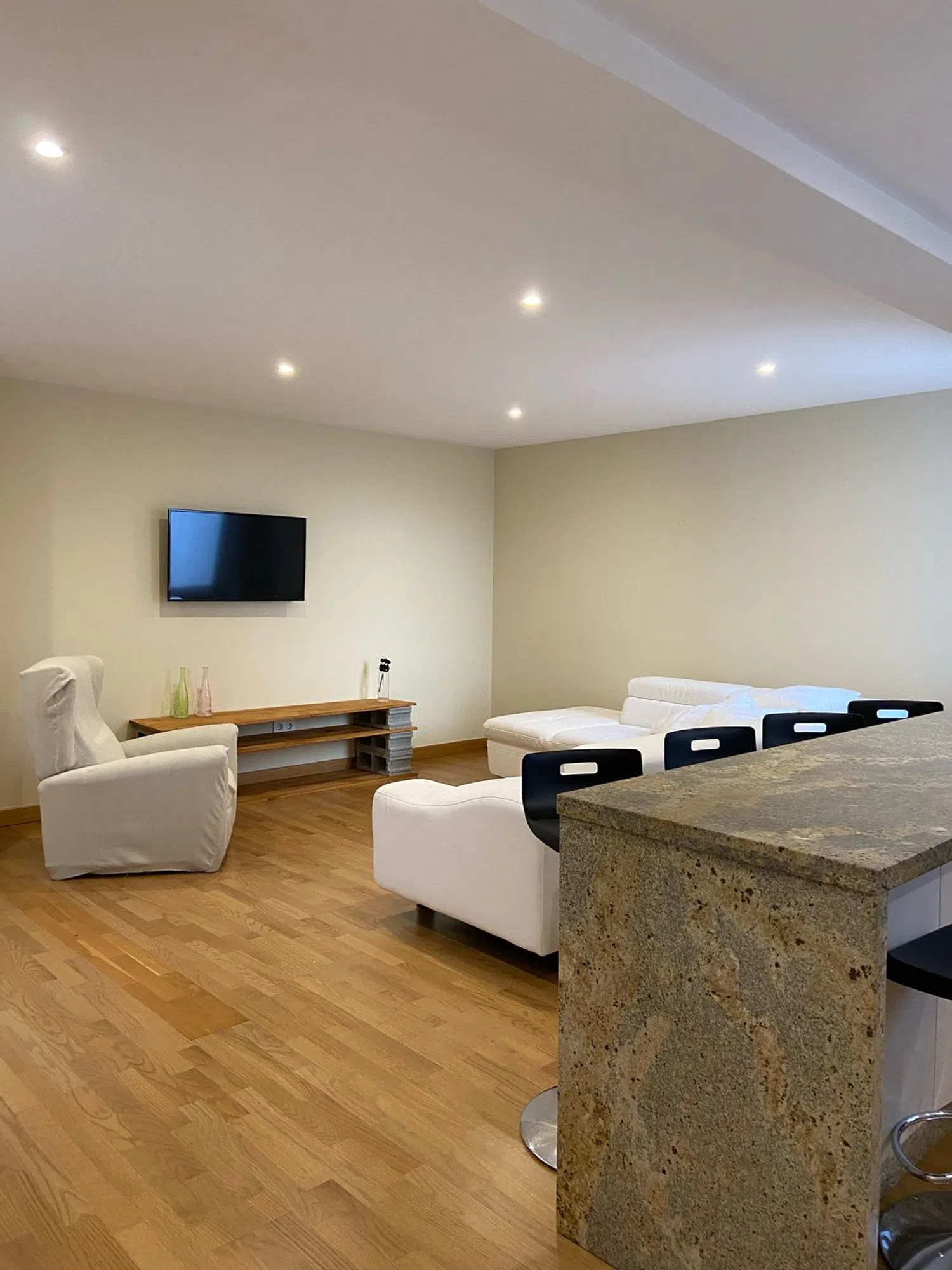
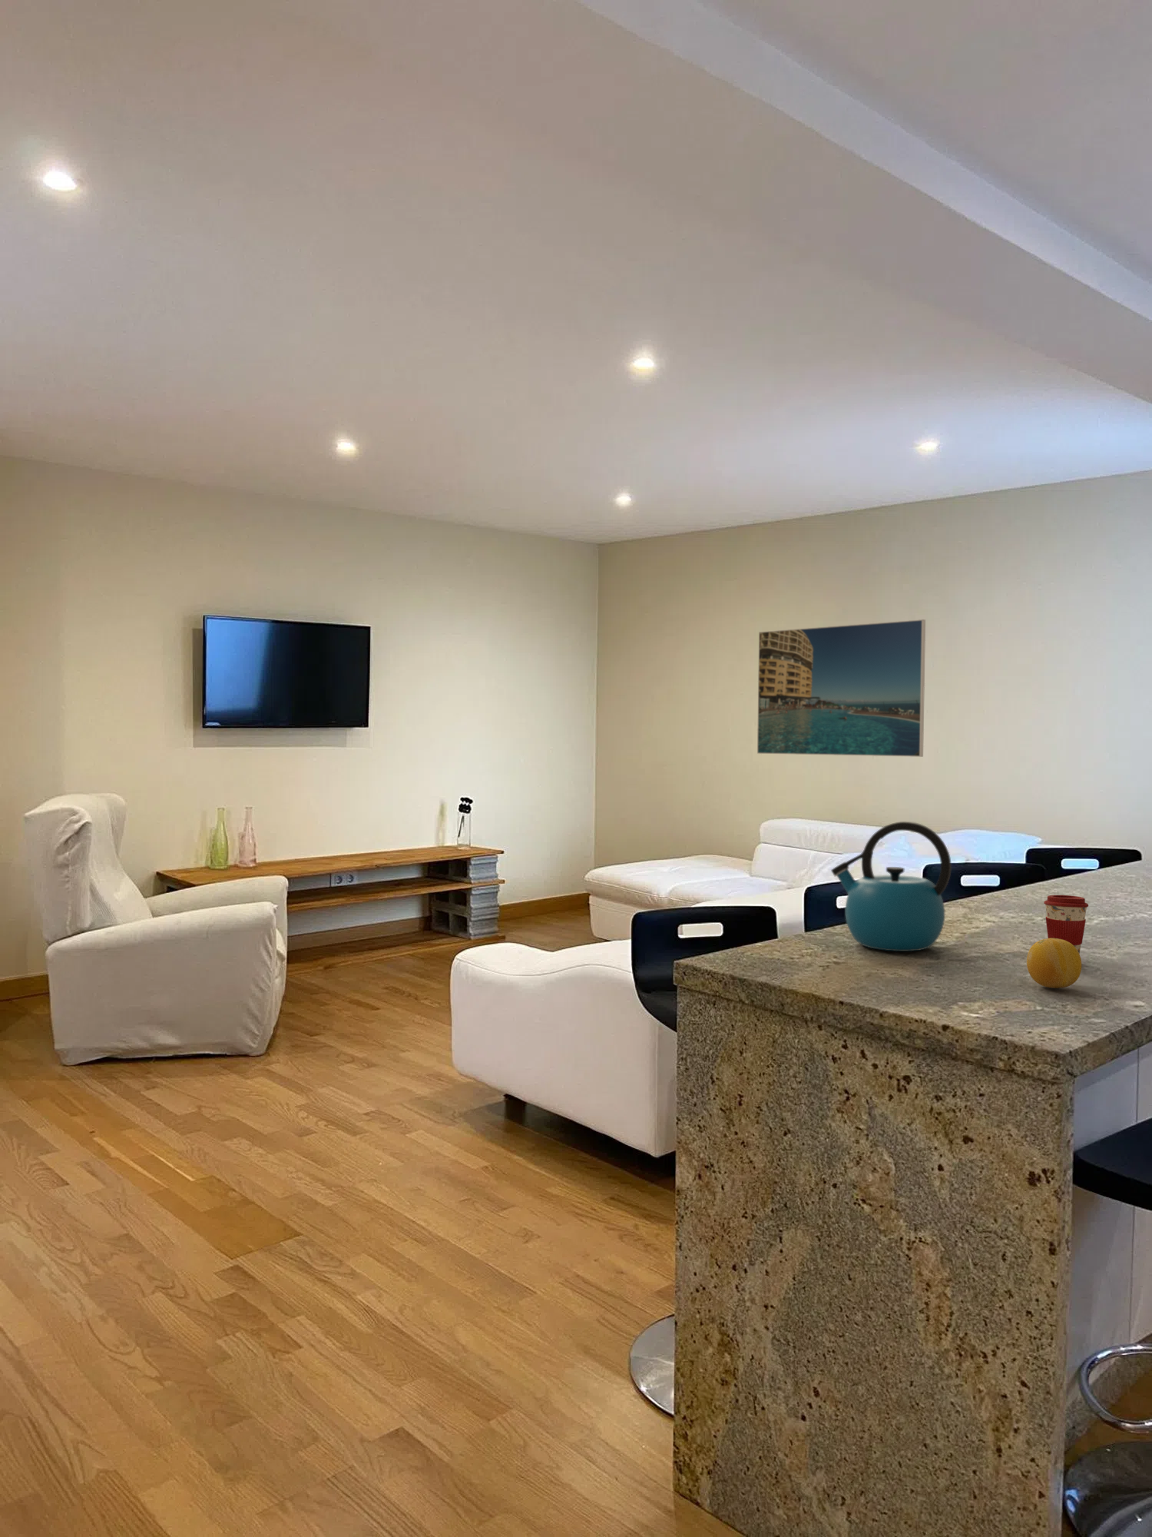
+ coffee cup [1043,894,1089,954]
+ fruit [1026,938,1082,989]
+ kettle [830,821,952,952]
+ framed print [756,618,926,758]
